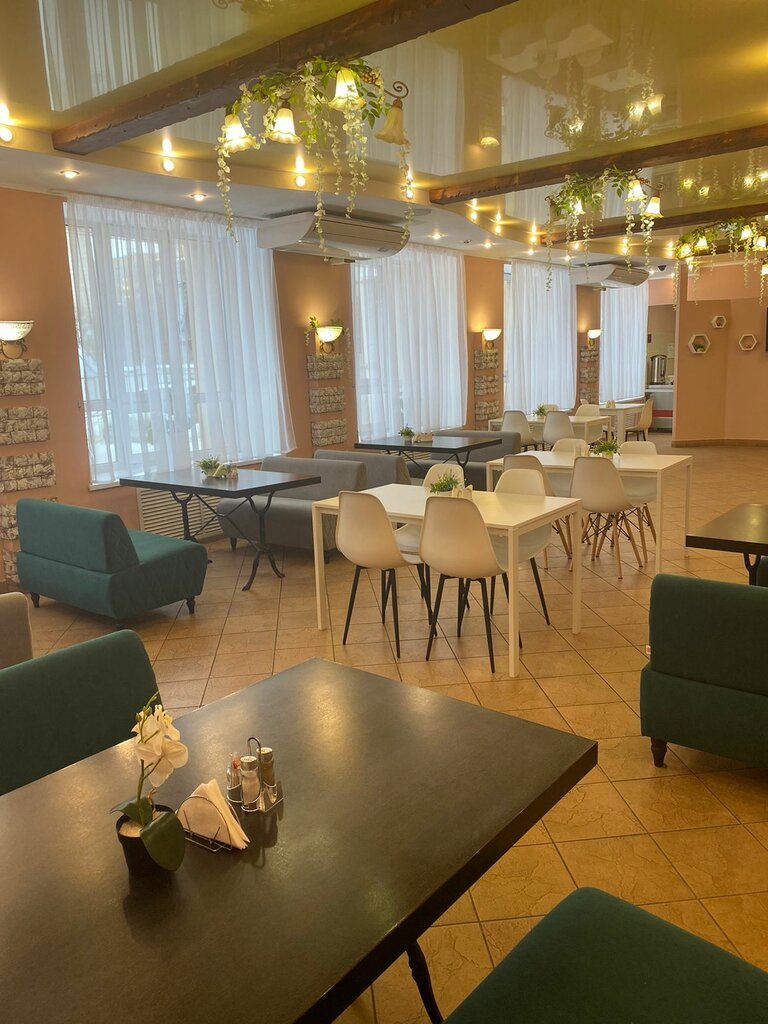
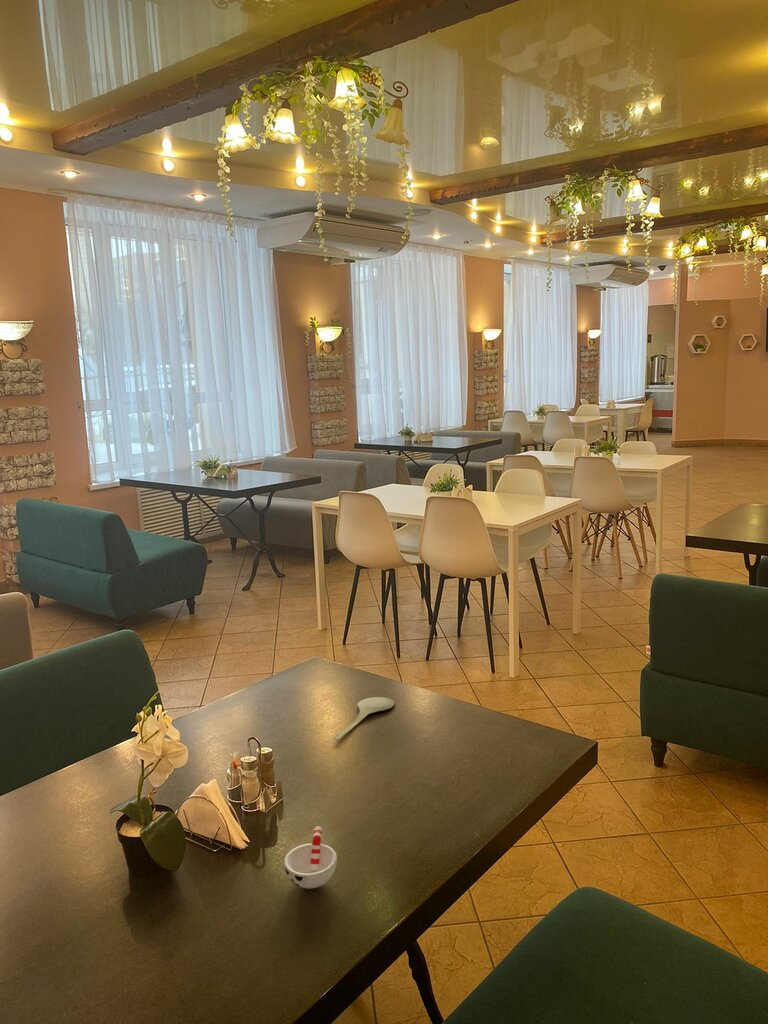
+ cup [283,825,338,889]
+ spoon [332,696,395,740]
